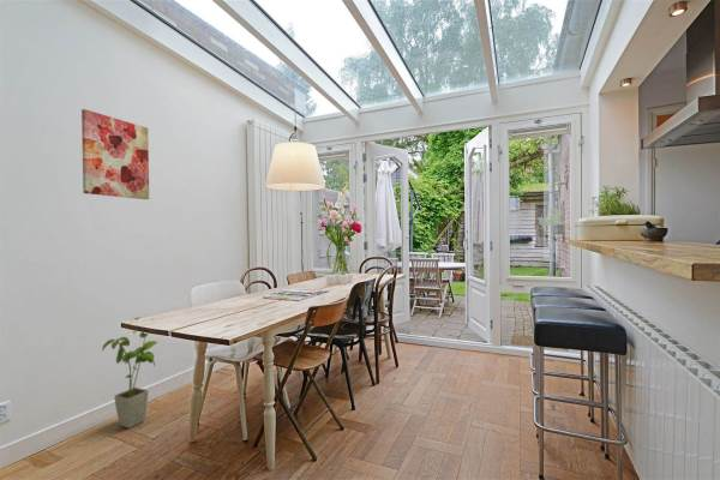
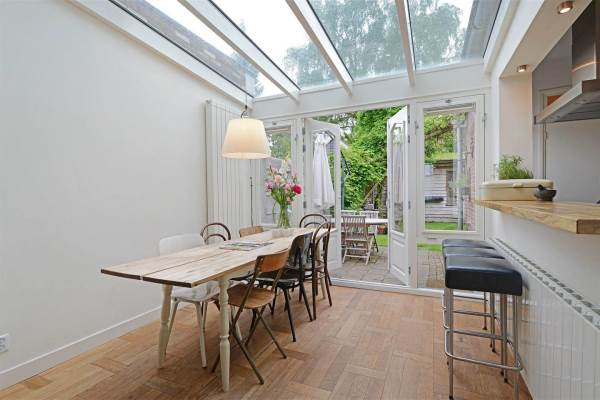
- wall art [80,108,150,200]
- house plant [101,317,158,430]
